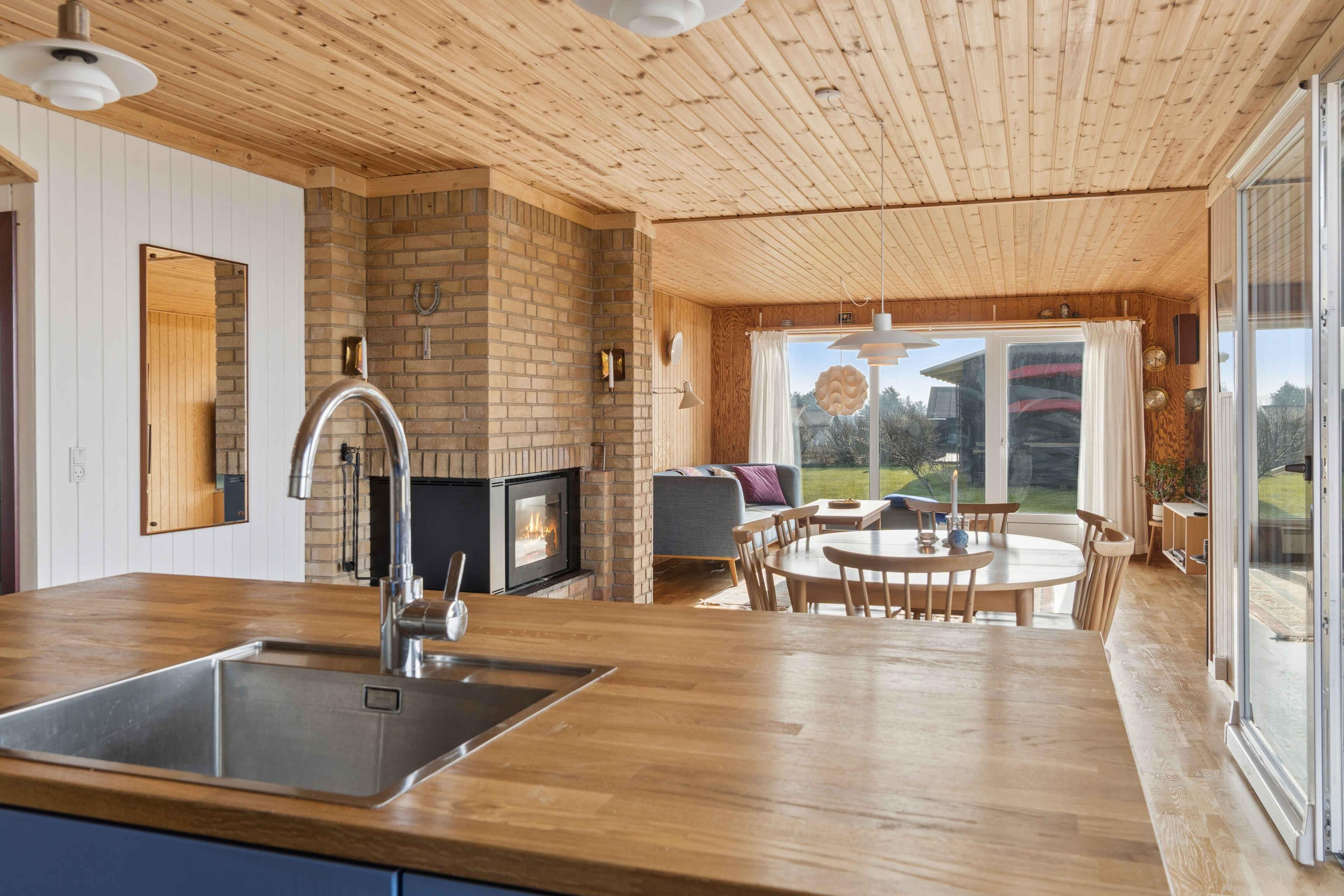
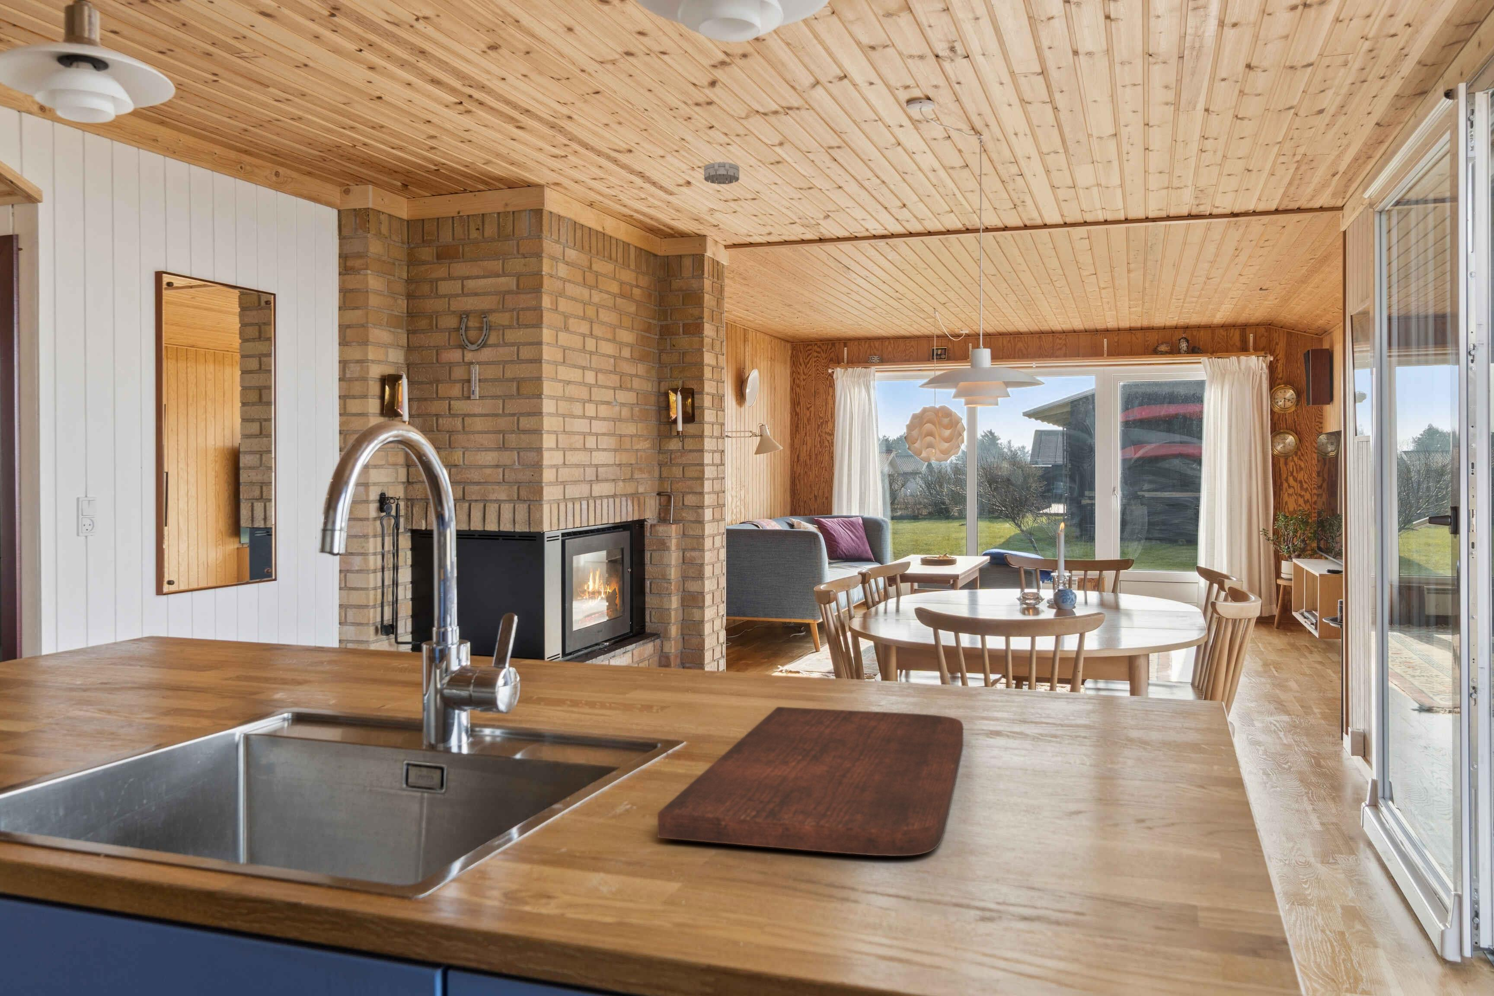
+ smoke detector [704,161,739,185]
+ cutting board [657,706,964,856]
